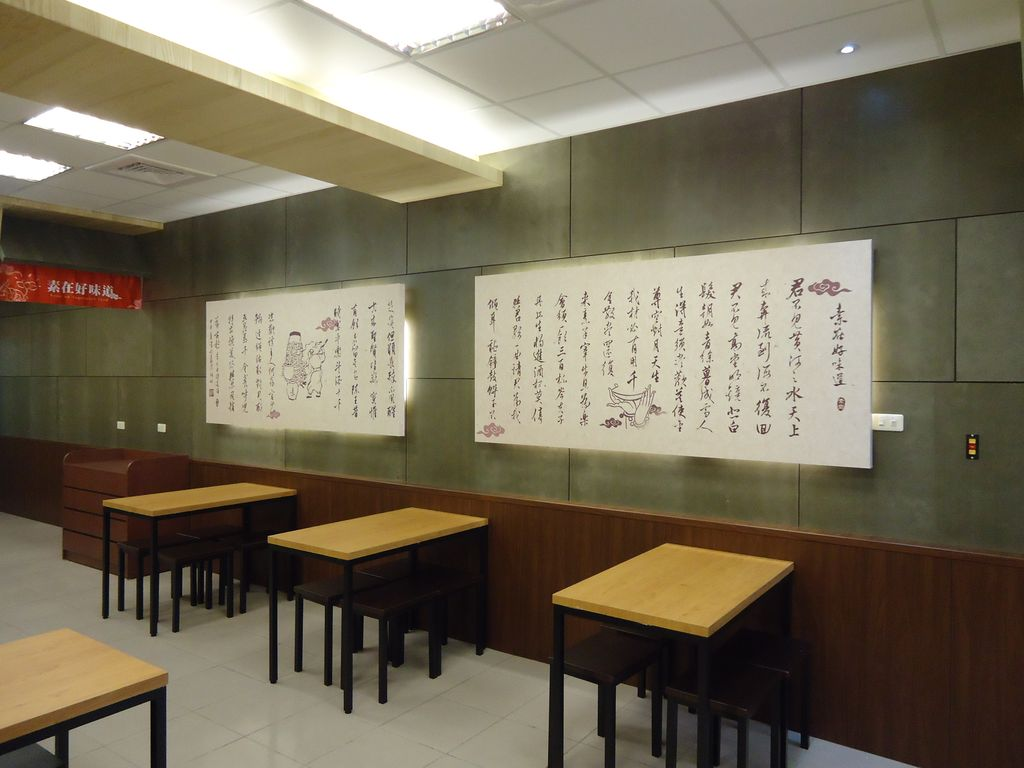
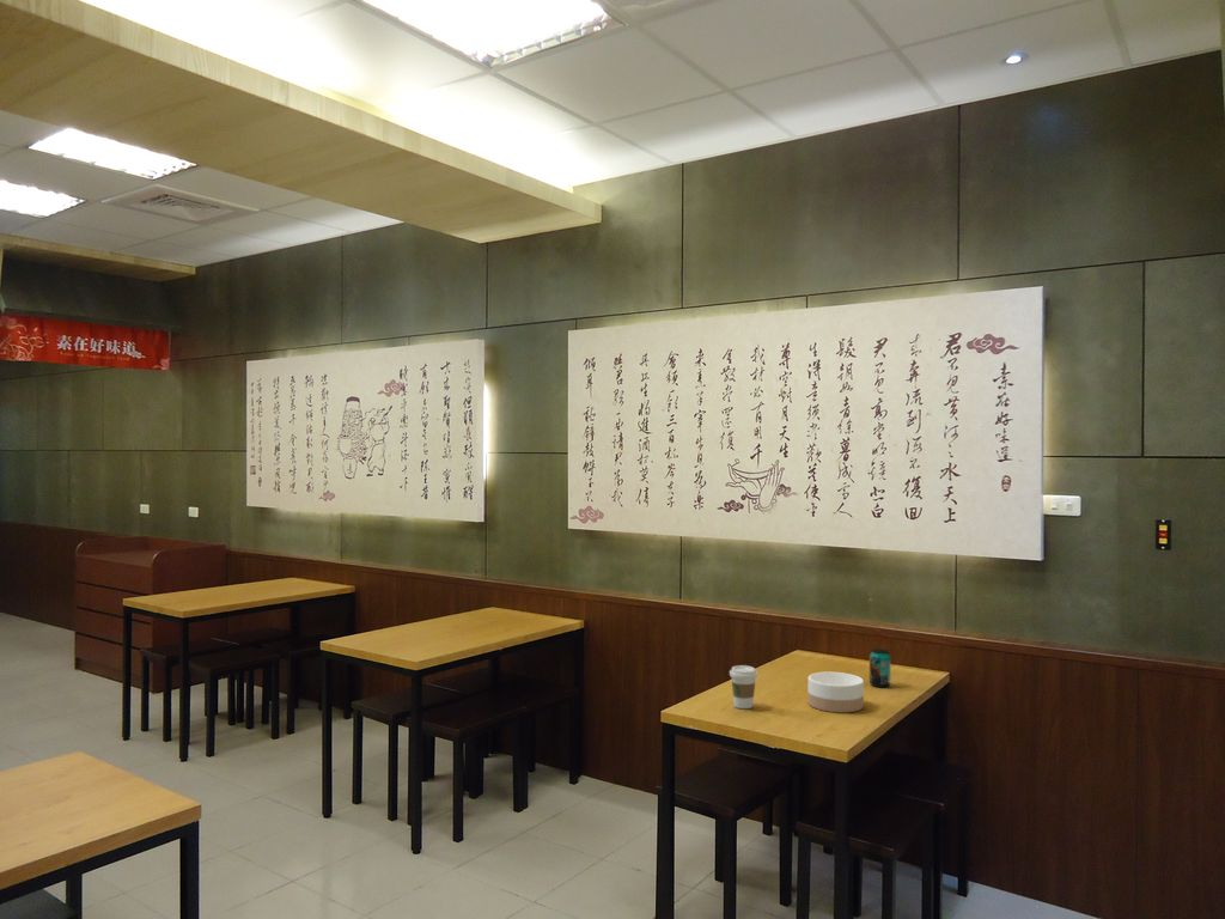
+ beverage can [869,647,891,688]
+ bowl [807,671,865,713]
+ coffee cup [729,664,758,710]
